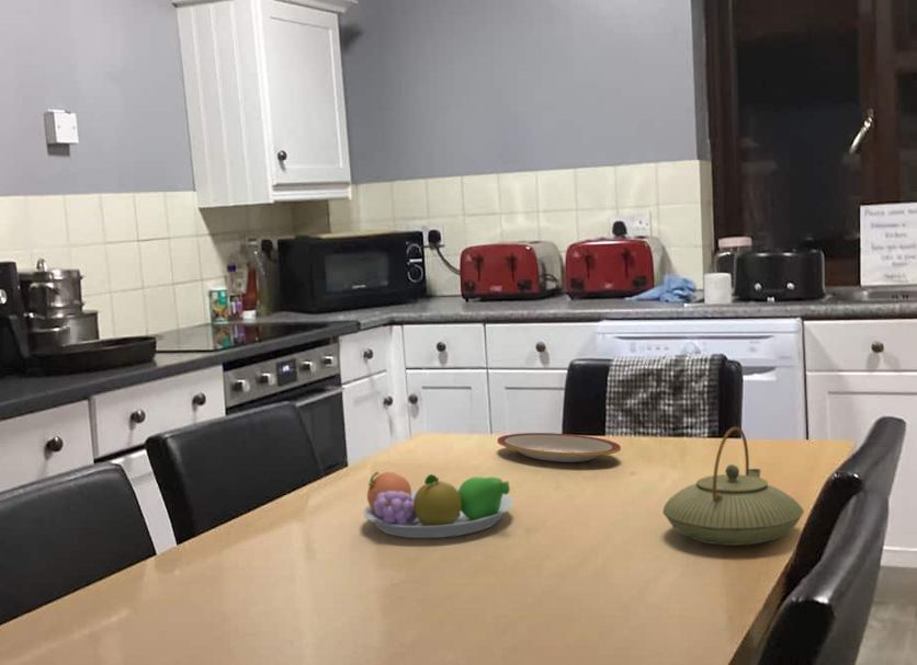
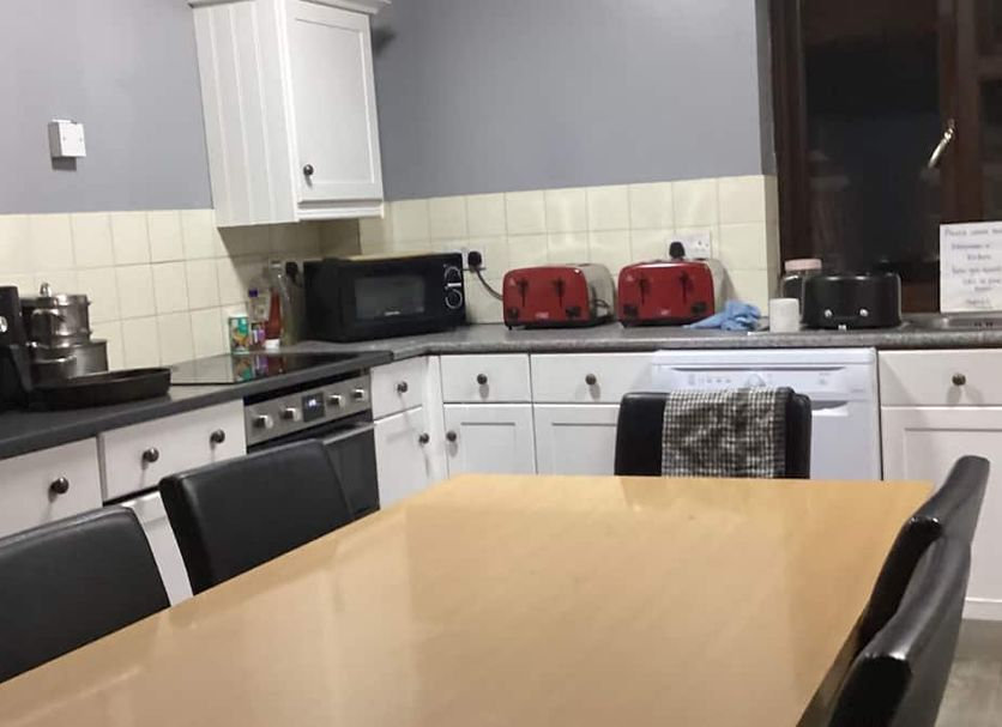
- plate [496,432,622,463]
- teapot [661,426,805,547]
- fruit bowl [361,471,514,539]
